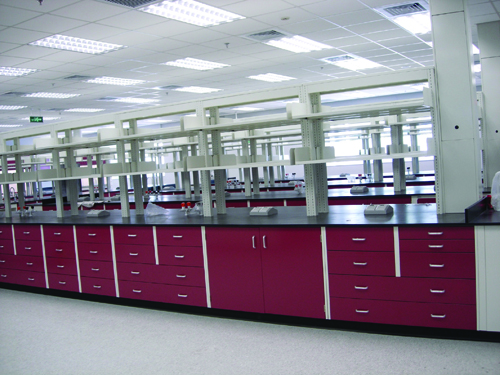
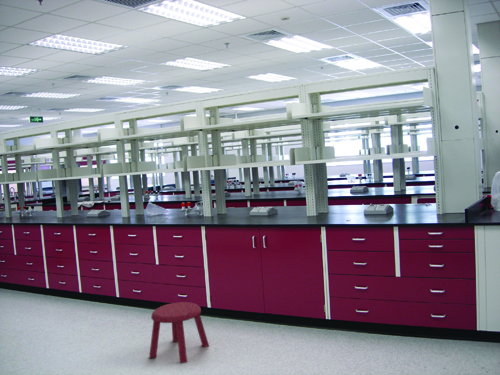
+ stool [148,301,210,364]
